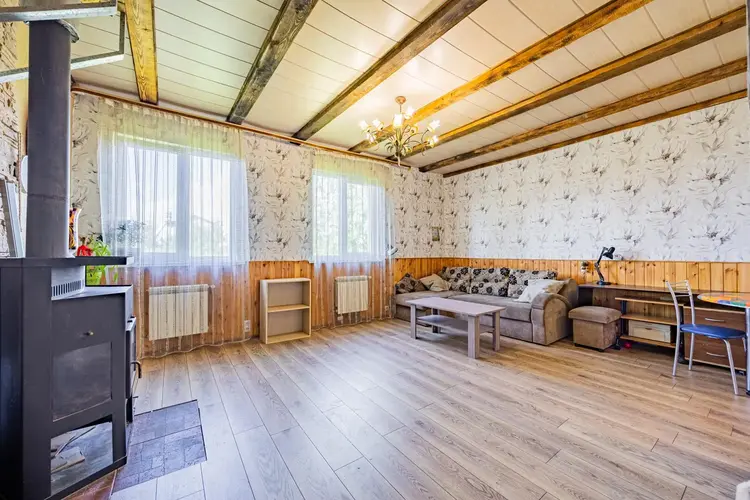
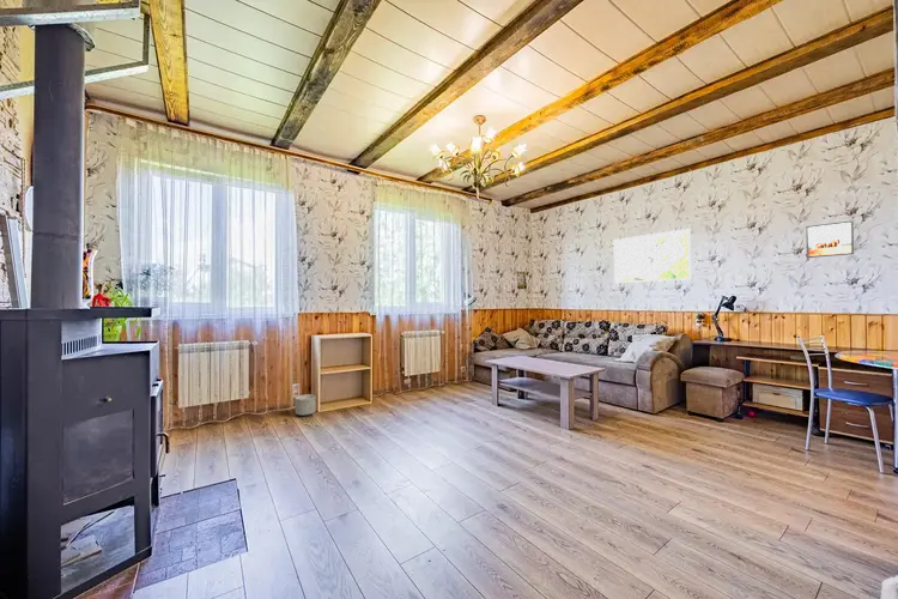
+ planter [295,393,317,417]
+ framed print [613,228,692,284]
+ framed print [805,219,855,259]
